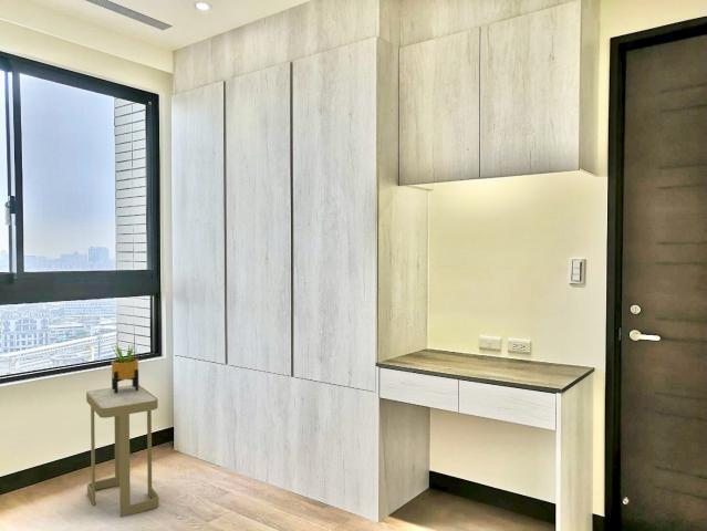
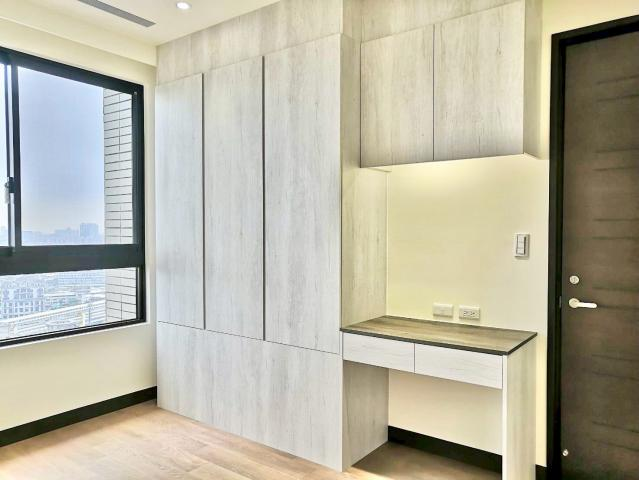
- side table [85,384,159,519]
- potted plant [110,342,139,394]
